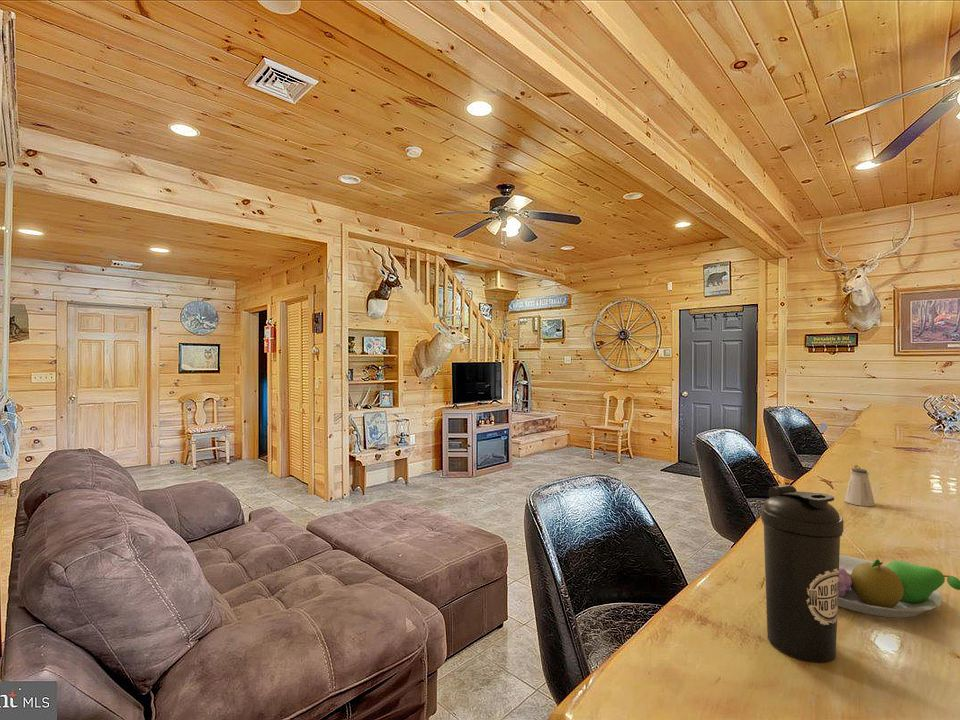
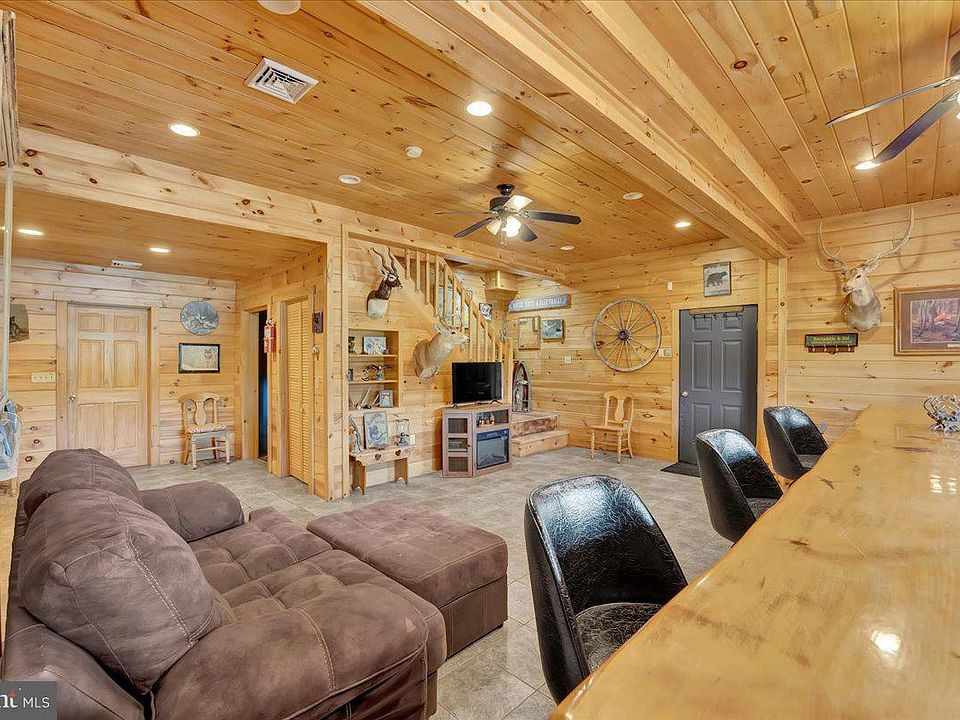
- fruit bowl [838,554,960,619]
- water bottle [760,484,844,664]
- saltshaker [844,467,876,507]
